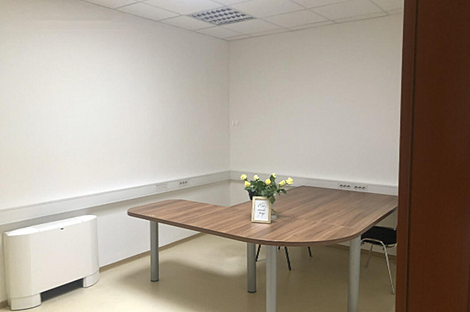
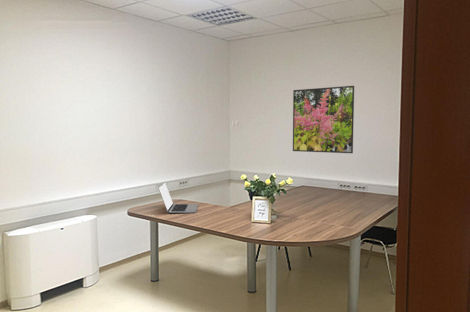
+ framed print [292,85,355,154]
+ laptop [158,181,199,214]
